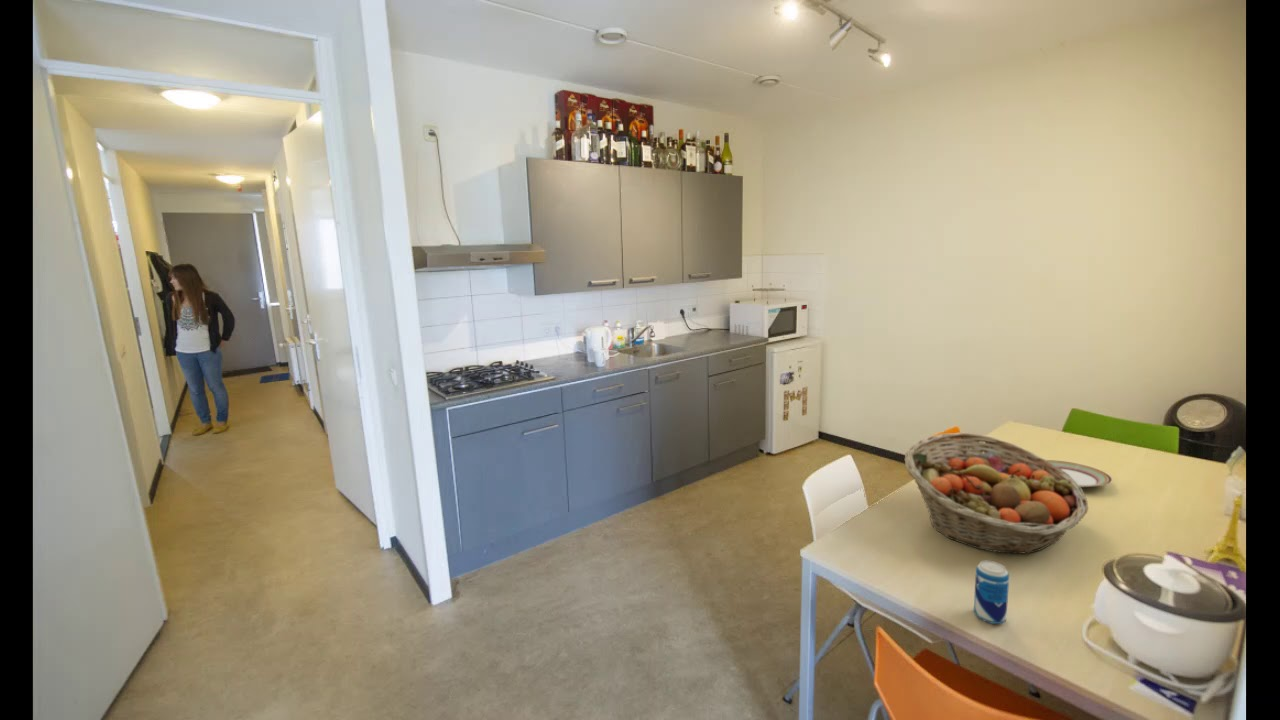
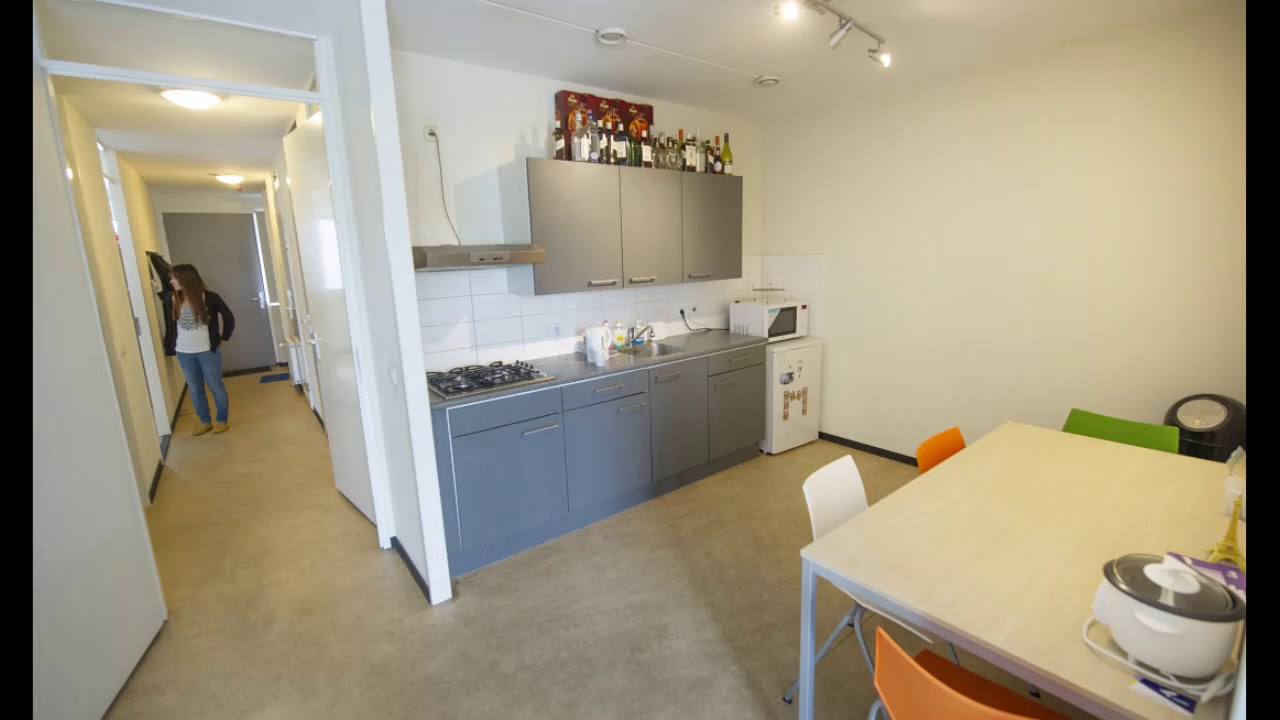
- plate [1047,459,1113,488]
- fruit basket [904,432,1089,555]
- beverage can [973,560,1010,625]
